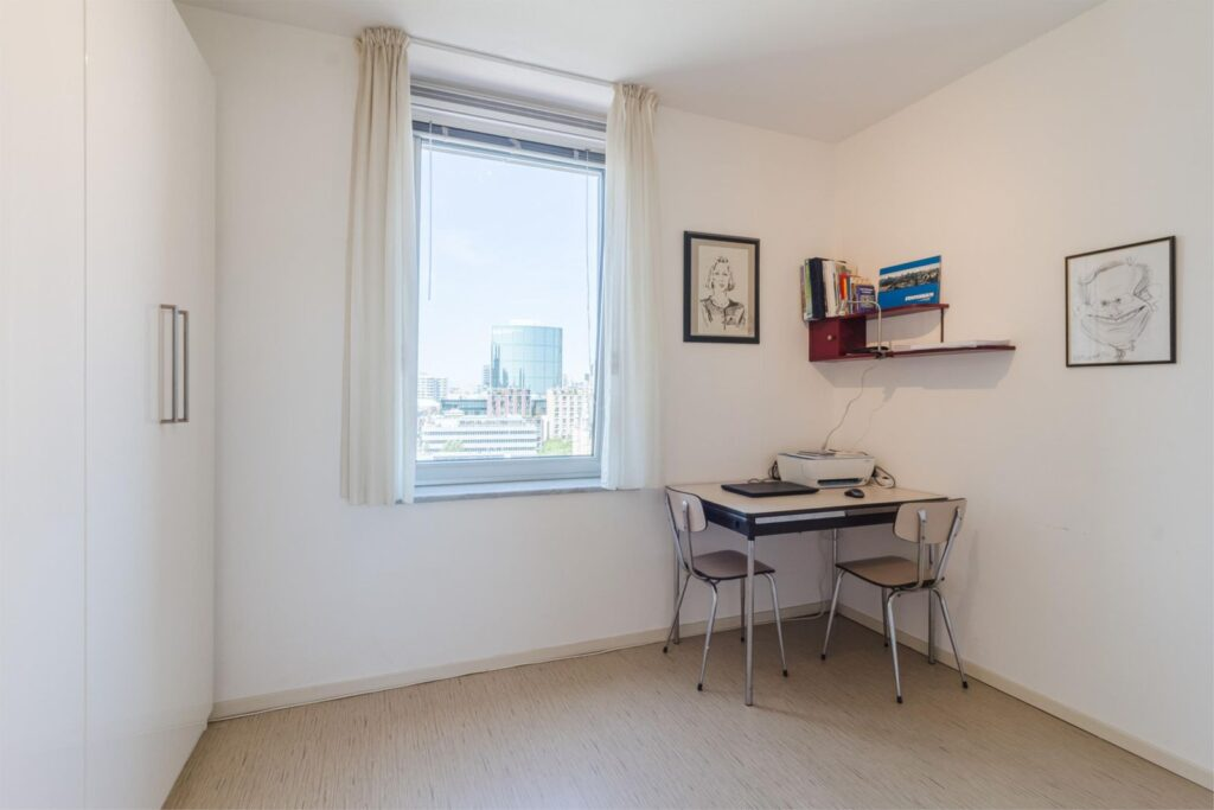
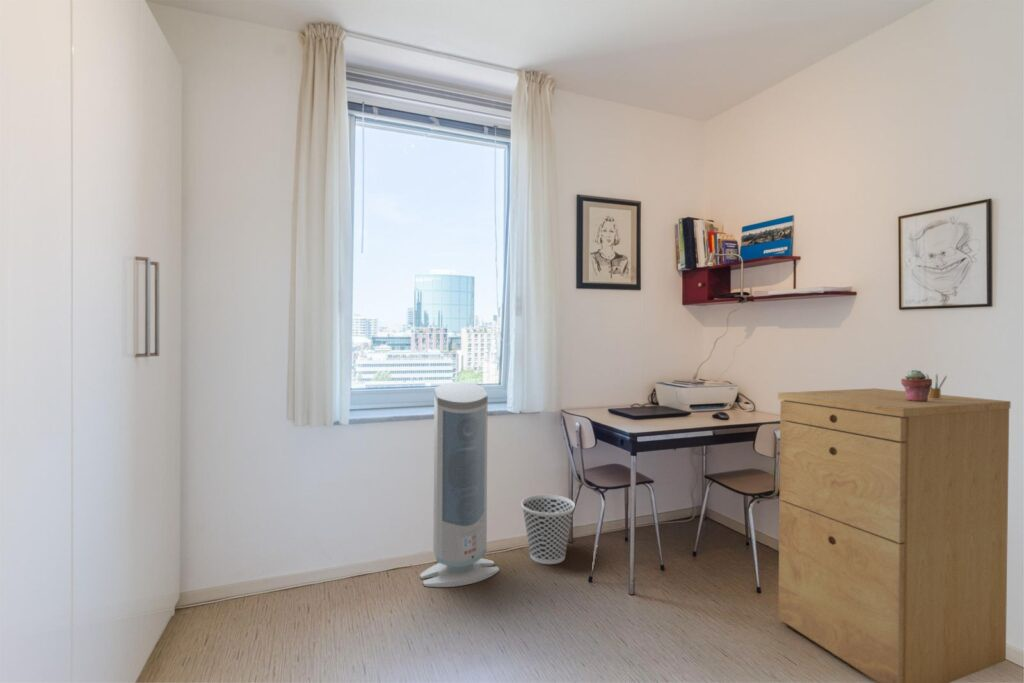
+ pencil box [925,372,948,399]
+ filing cabinet [777,387,1012,683]
+ wastebasket [520,494,576,565]
+ air purifier [419,381,500,588]
+ potted succulent [900,369,933,402]
